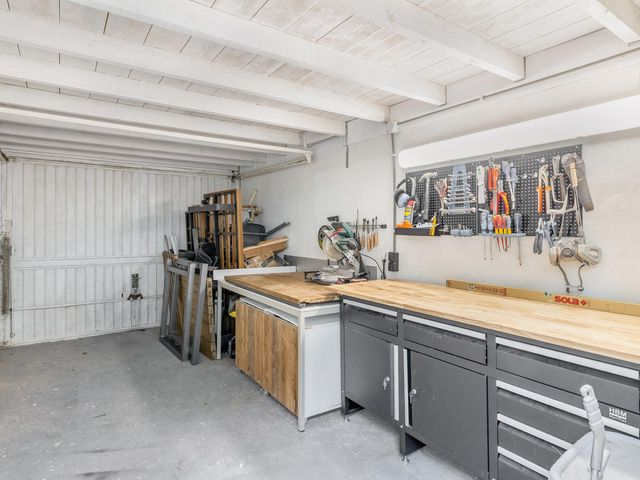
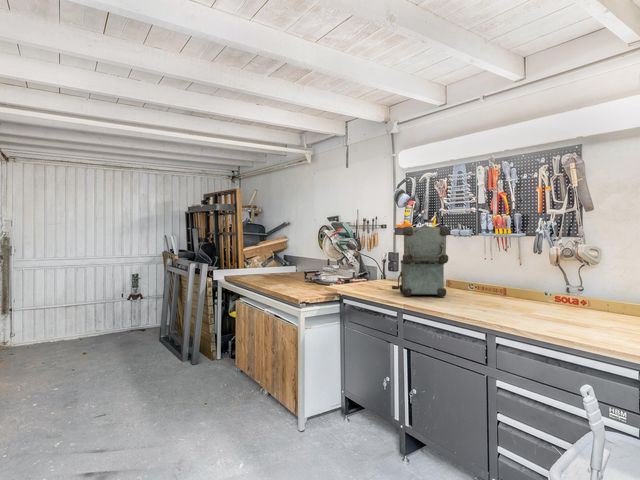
+ toolbox [391,224,450,298]
